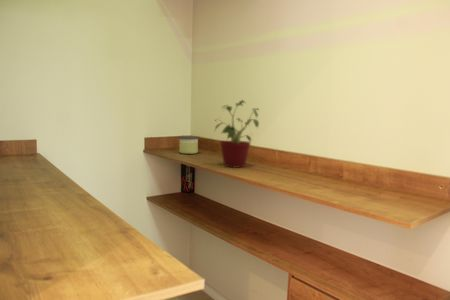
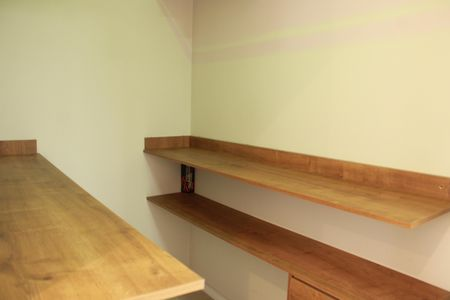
- candle [178,135,200,155]
- potted plant [214,99,260,168]
